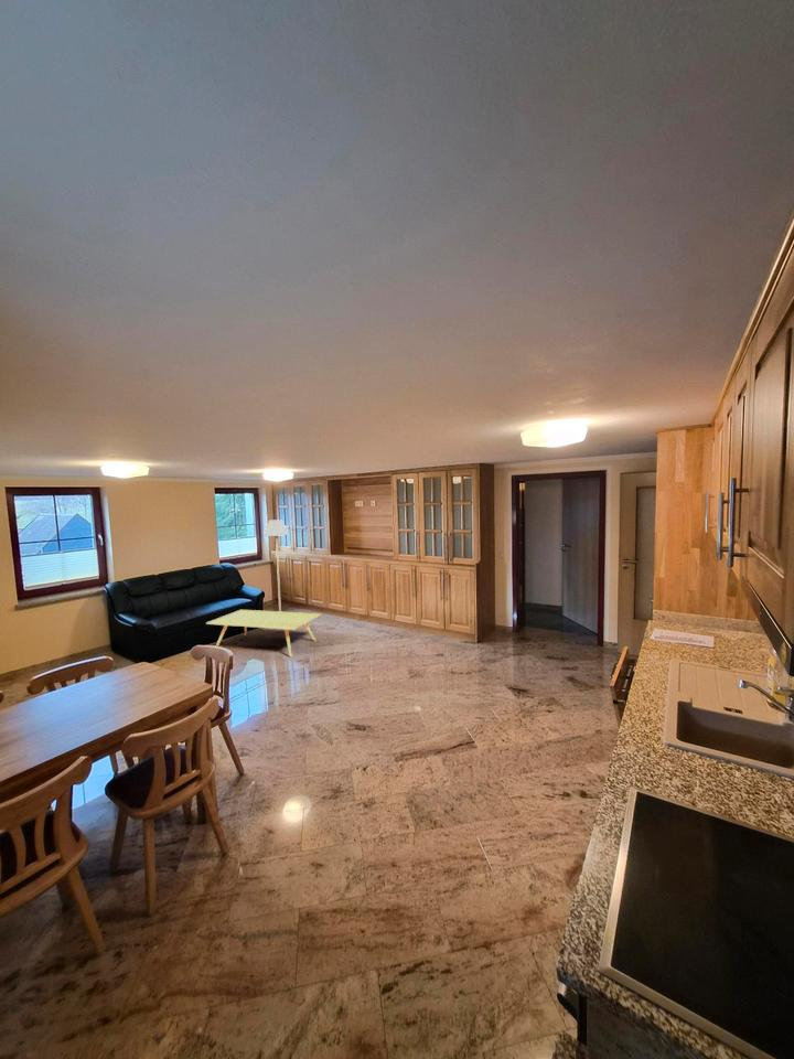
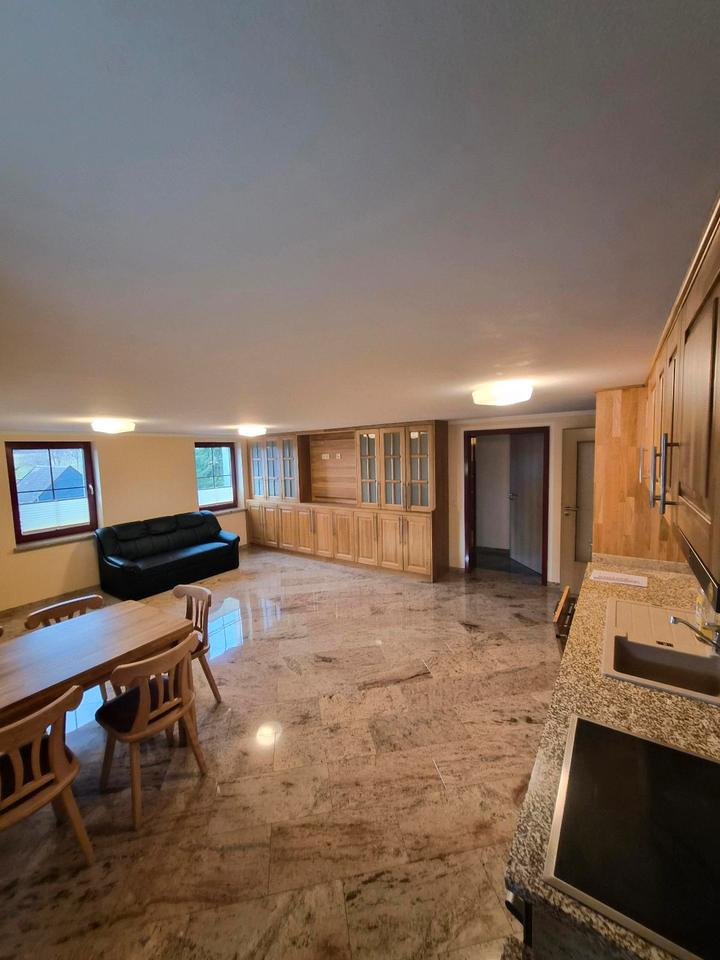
- coffee table [205,609,322,659]
- floor lamp [262,518,290,612]
